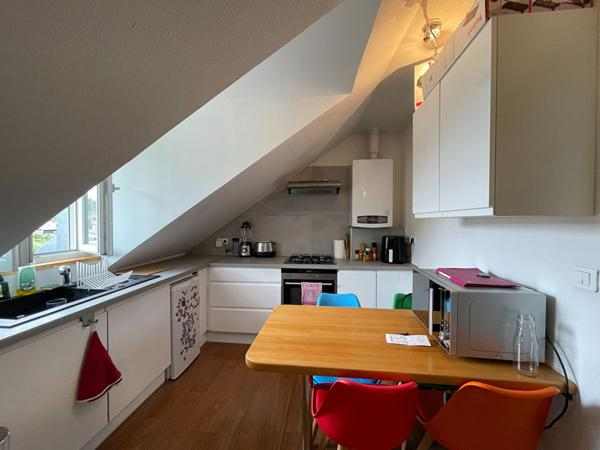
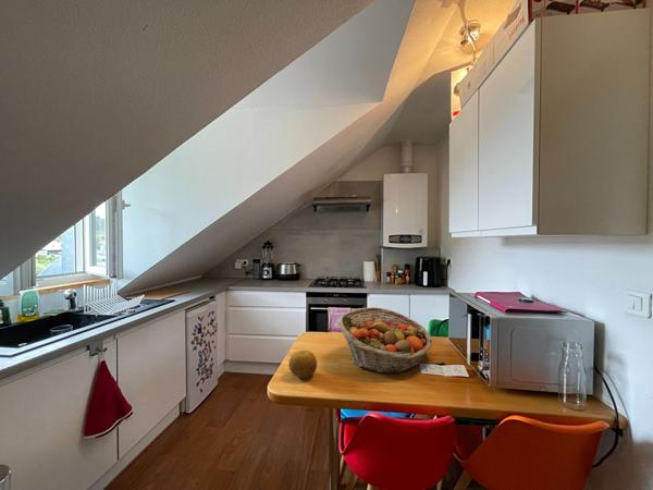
+ fruit basket [336,306,433,375]
+ fruit [287,350,318,379]
